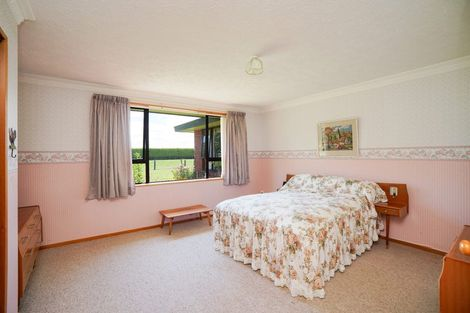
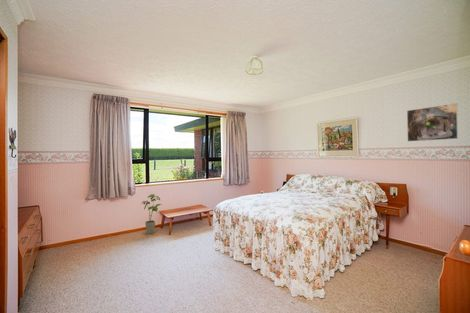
+ house plant [140,193,163,235]
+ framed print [406,102,459,142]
